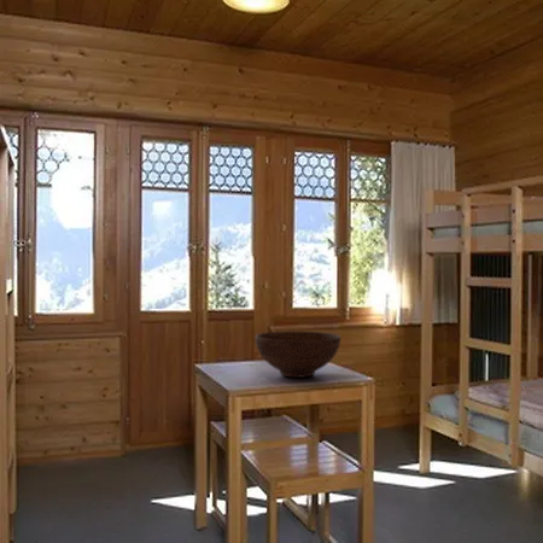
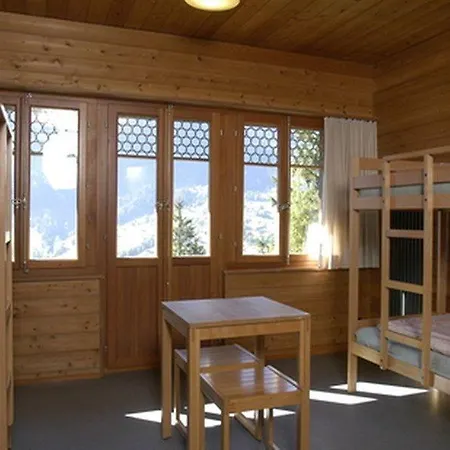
- fruit bowl [253,331,341,379]
